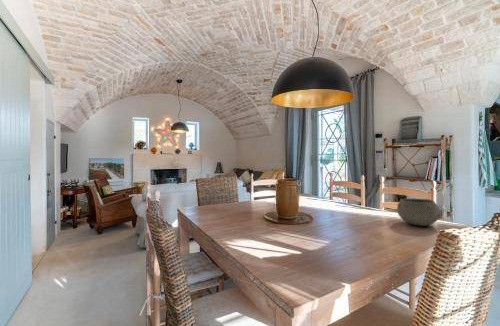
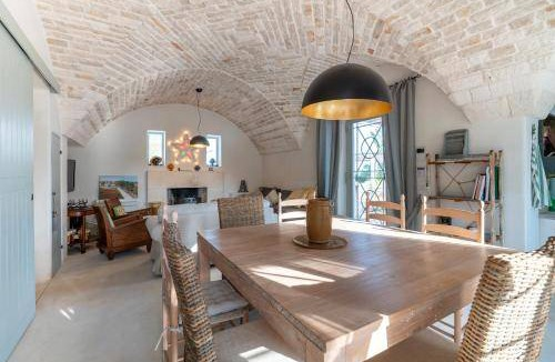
- bowl [396,198,442,227]
